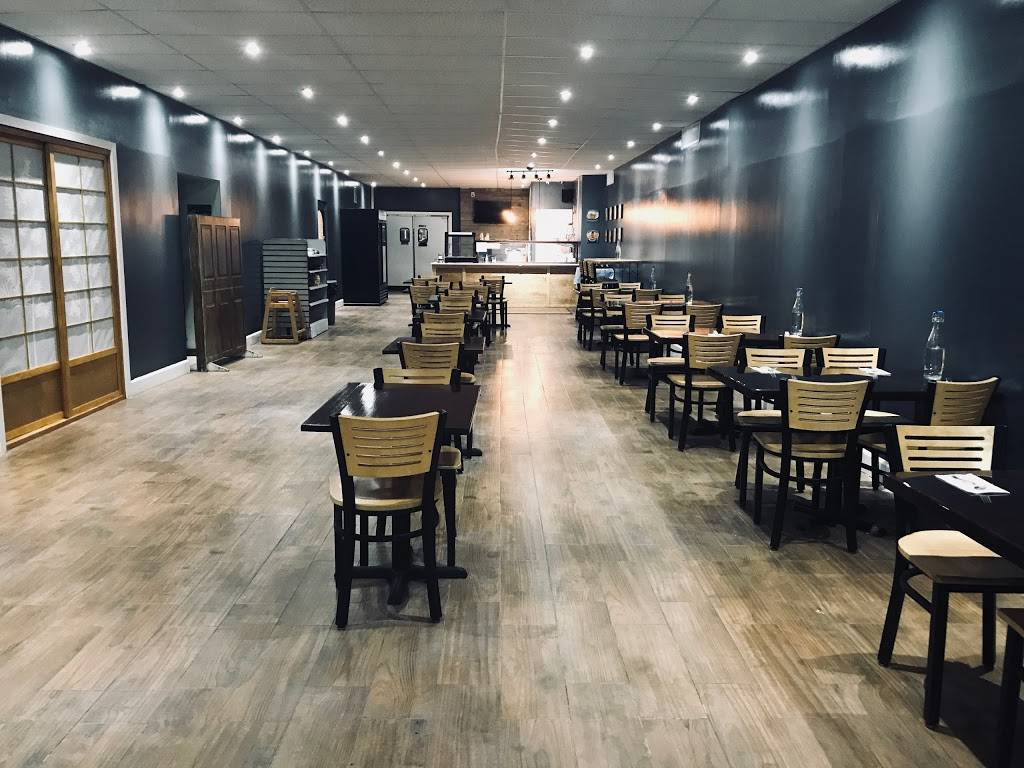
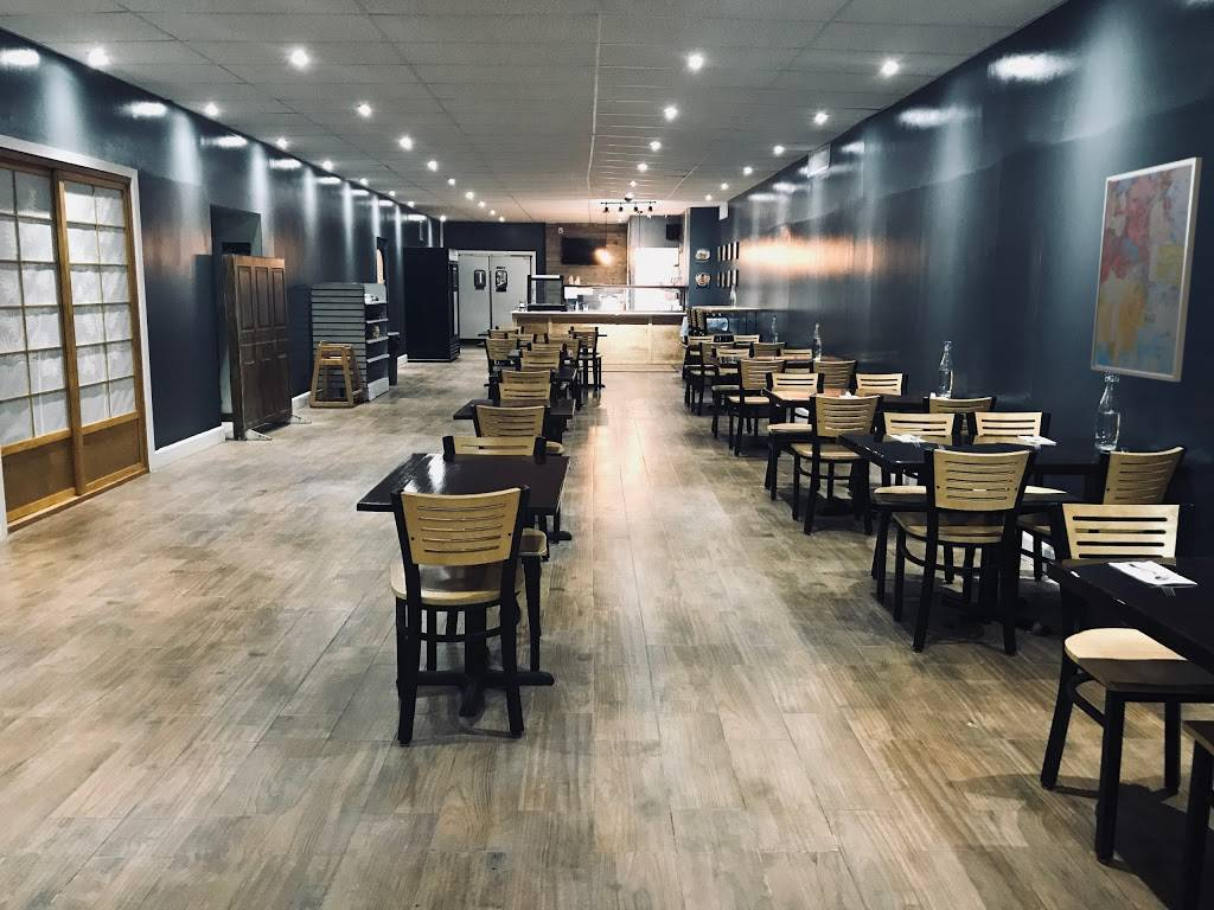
+ wall art [1090,156,1203,383]
